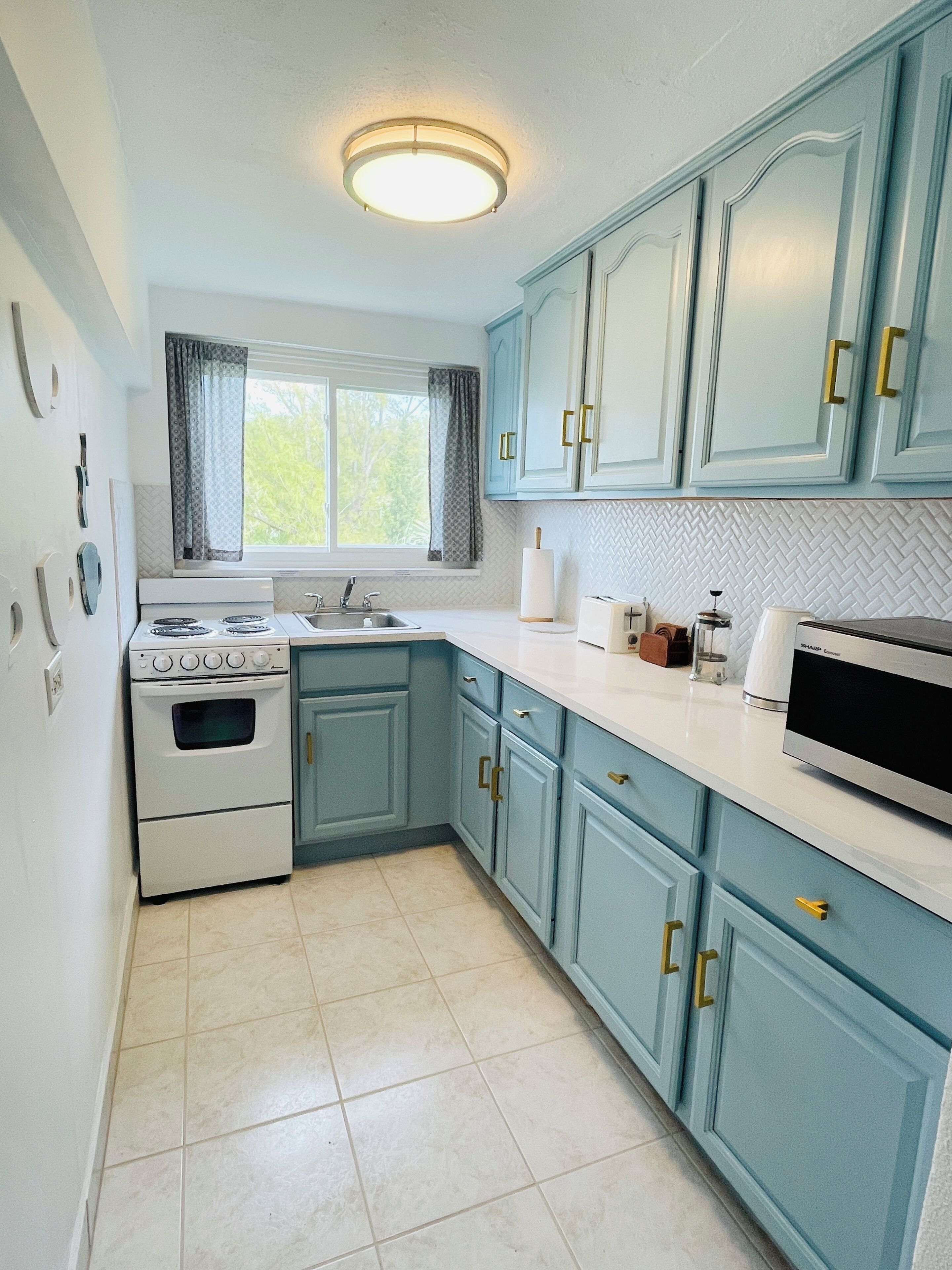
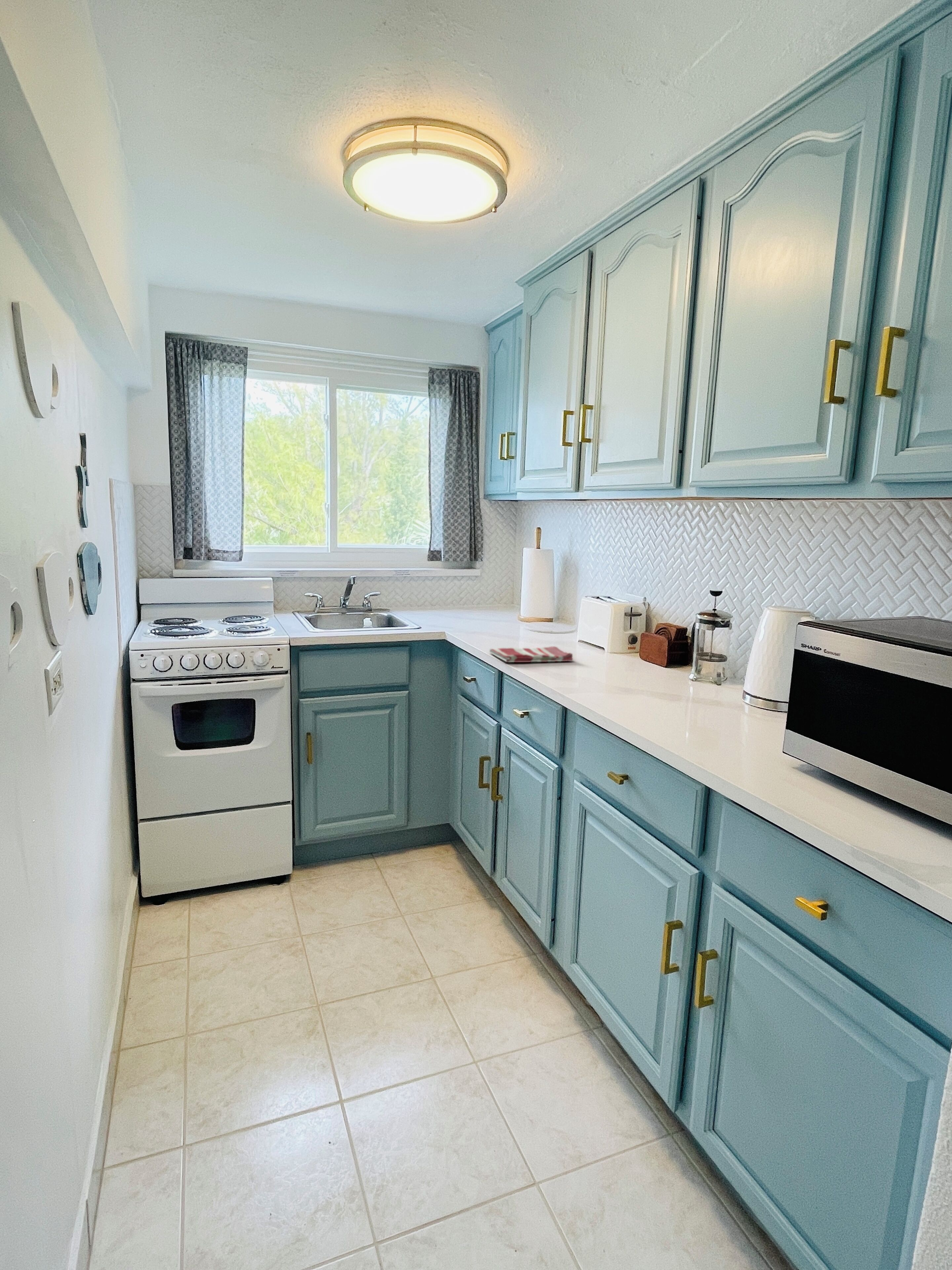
+ dish towel [489,646,573,662]
